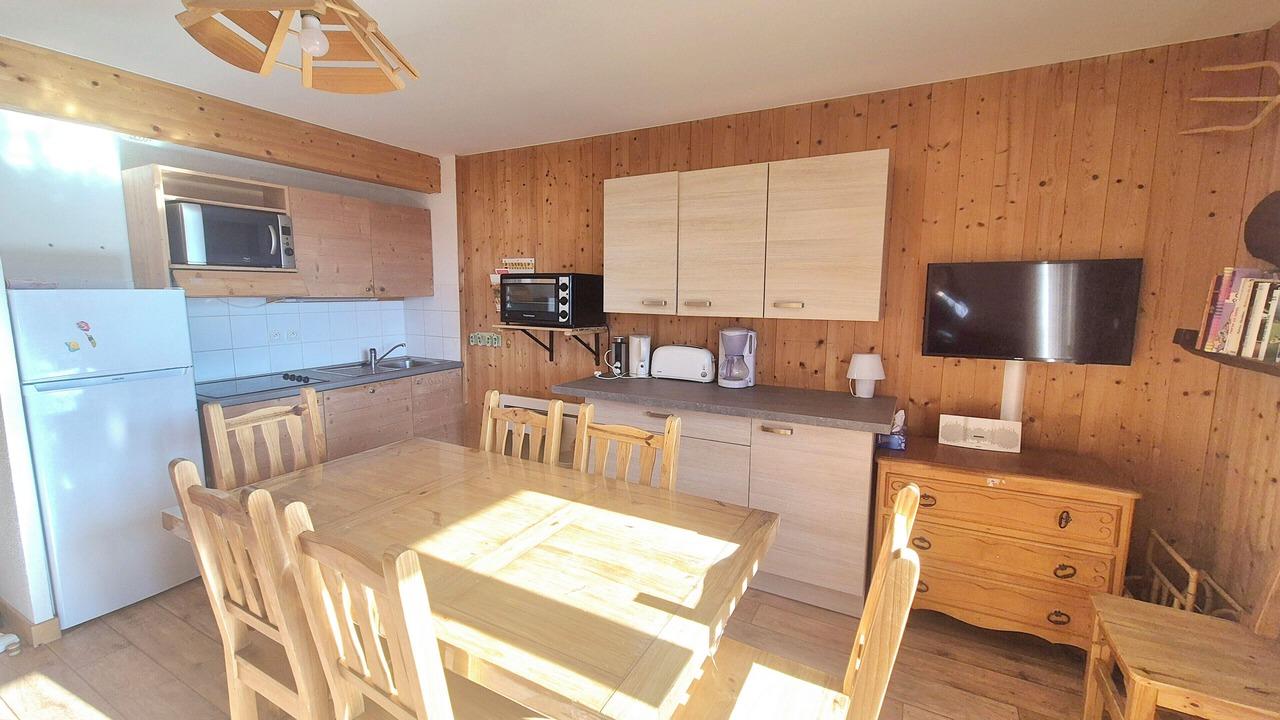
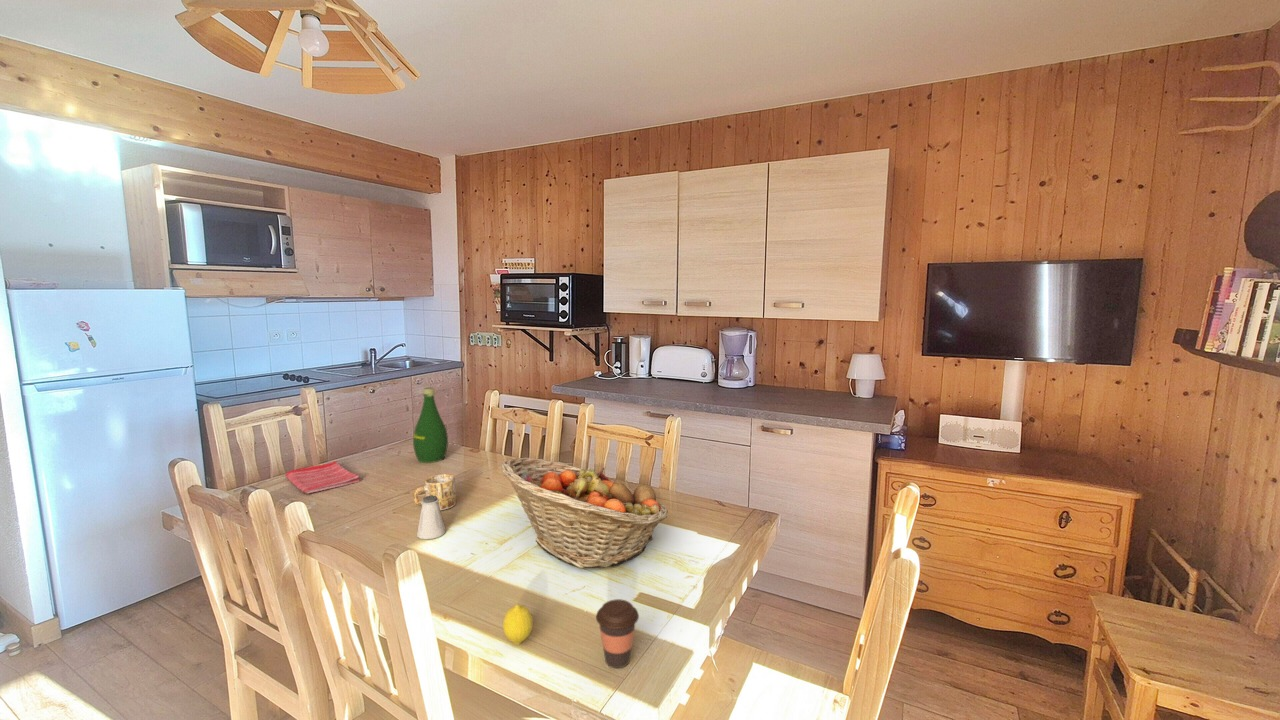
+ coffee cup [595,598,640,669]
+ dish towel [284,460,361,495]
+ bottle [412,387,449,464]
+ saltshaker [416,495,447,540]
+ fruit basket [501,457,669,570]
+ fruit [502,603,534,646]
+ mug [413,473,457,511]
